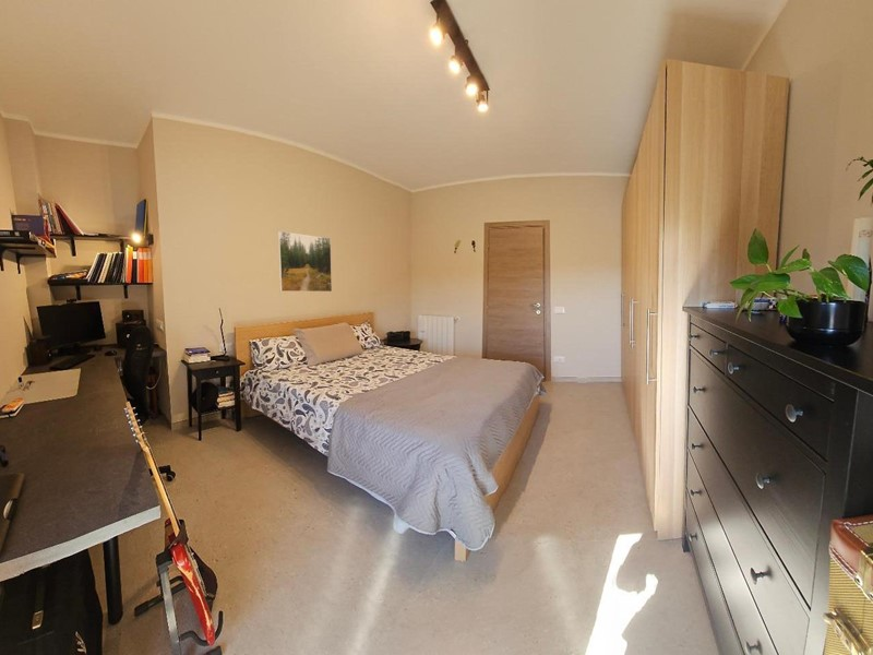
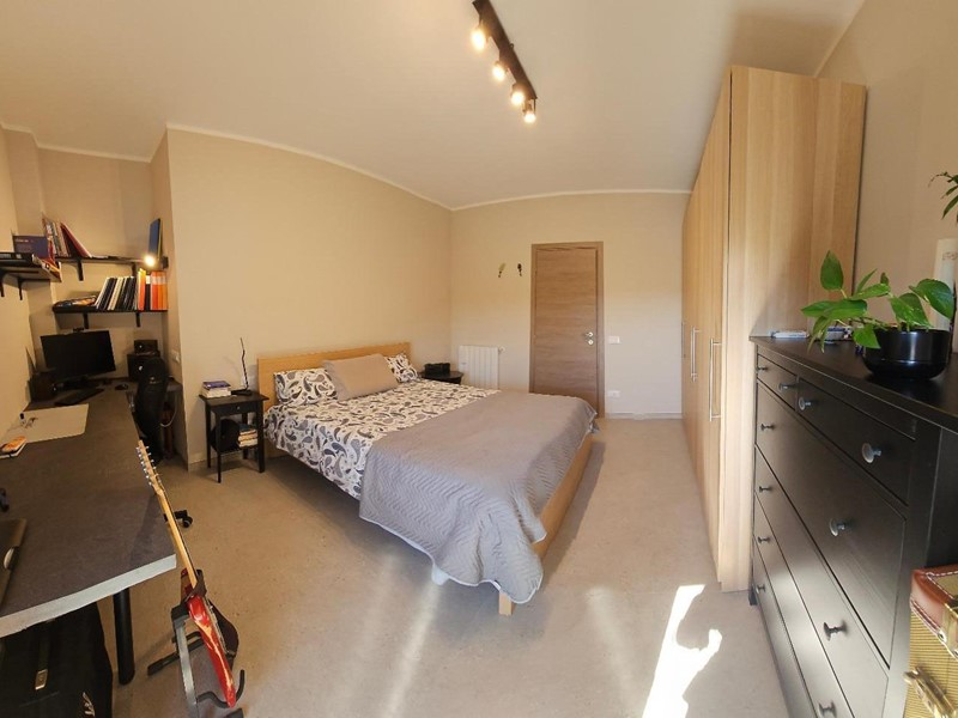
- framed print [277,230,333,293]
